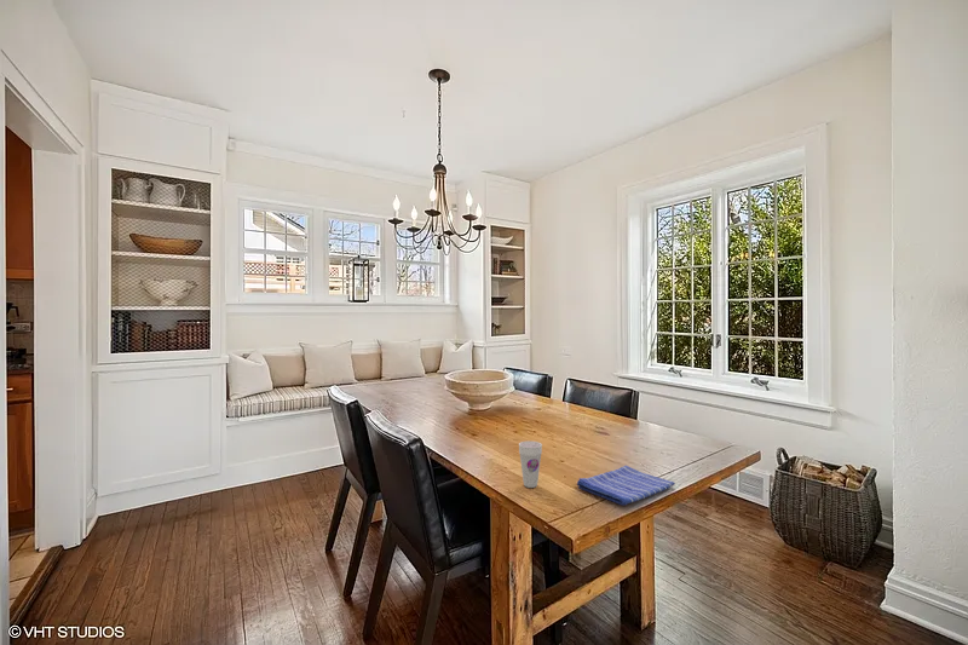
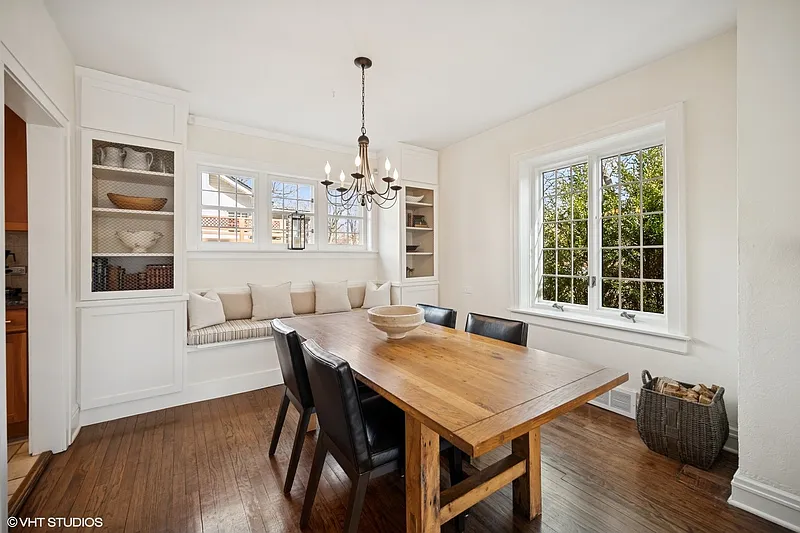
- cup [518,440,543,489]
- dish towel [576,465,676,506]
